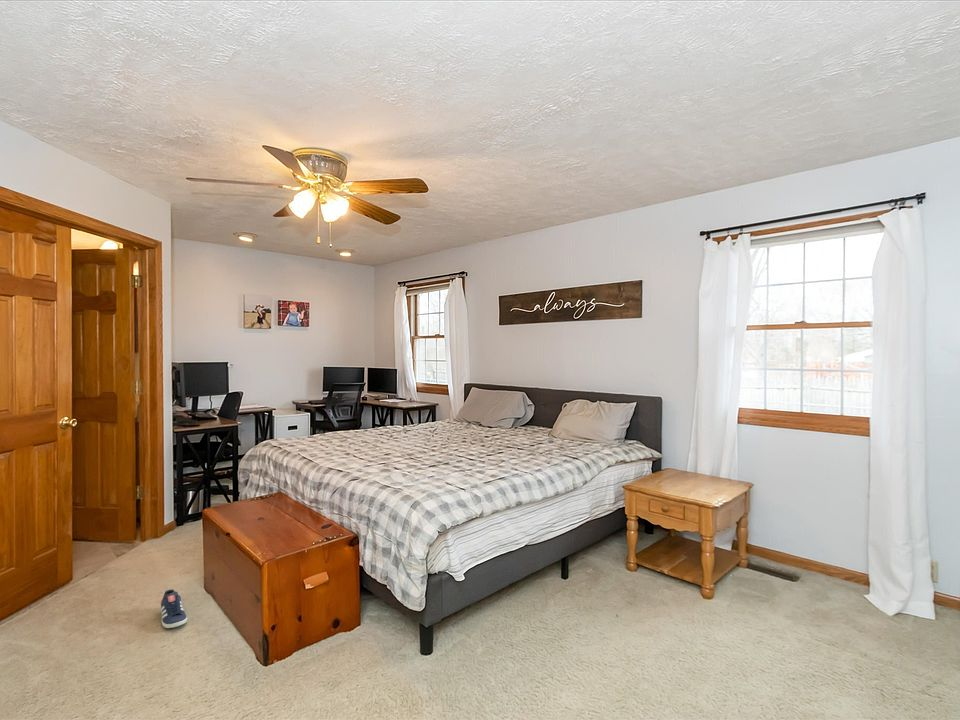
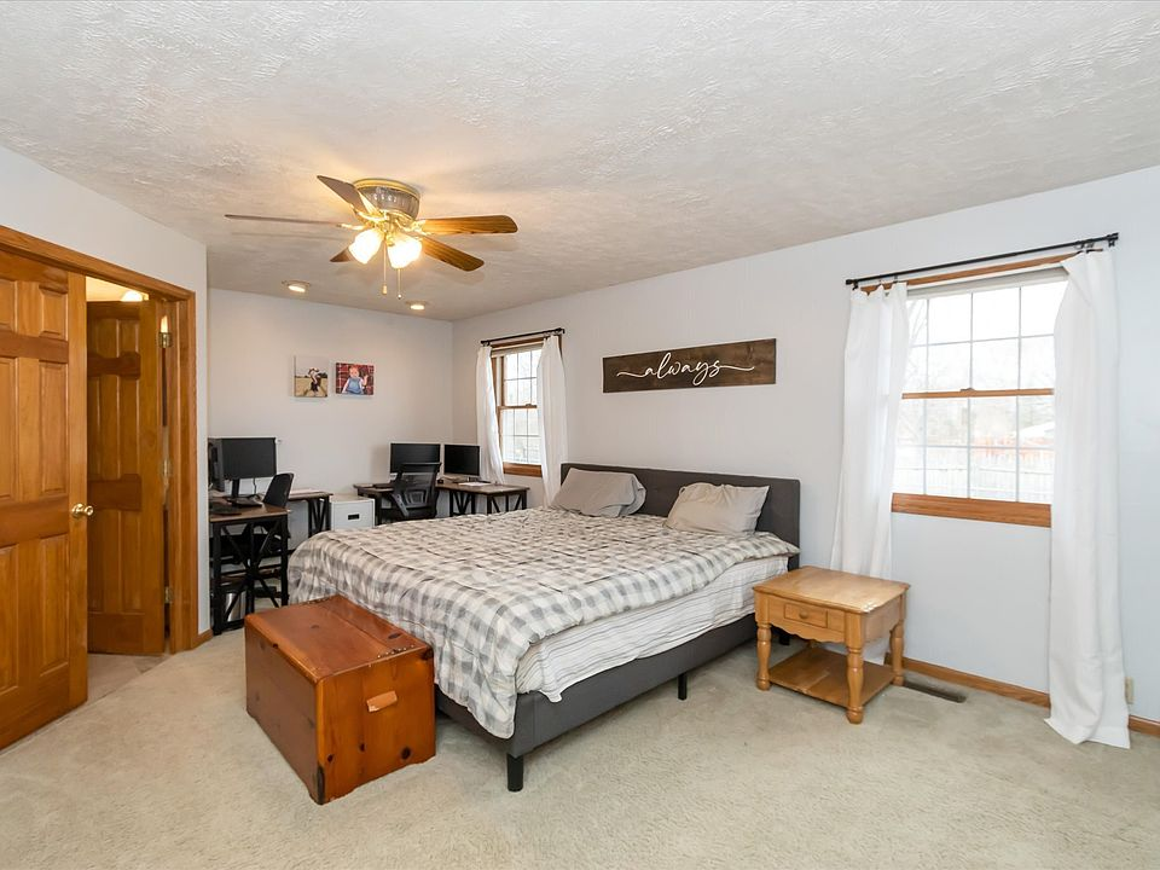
- sneaker [160,588,188,629]
